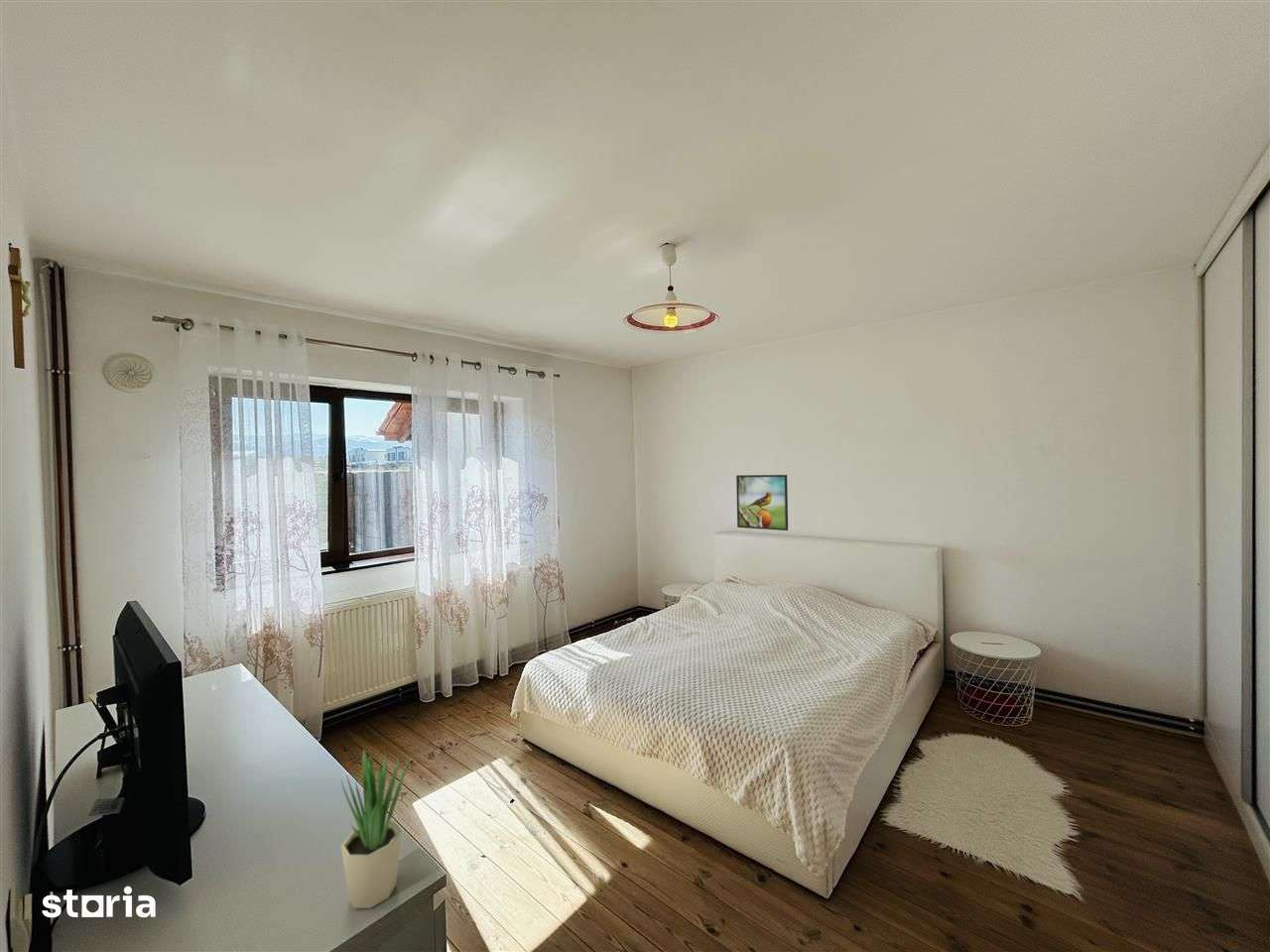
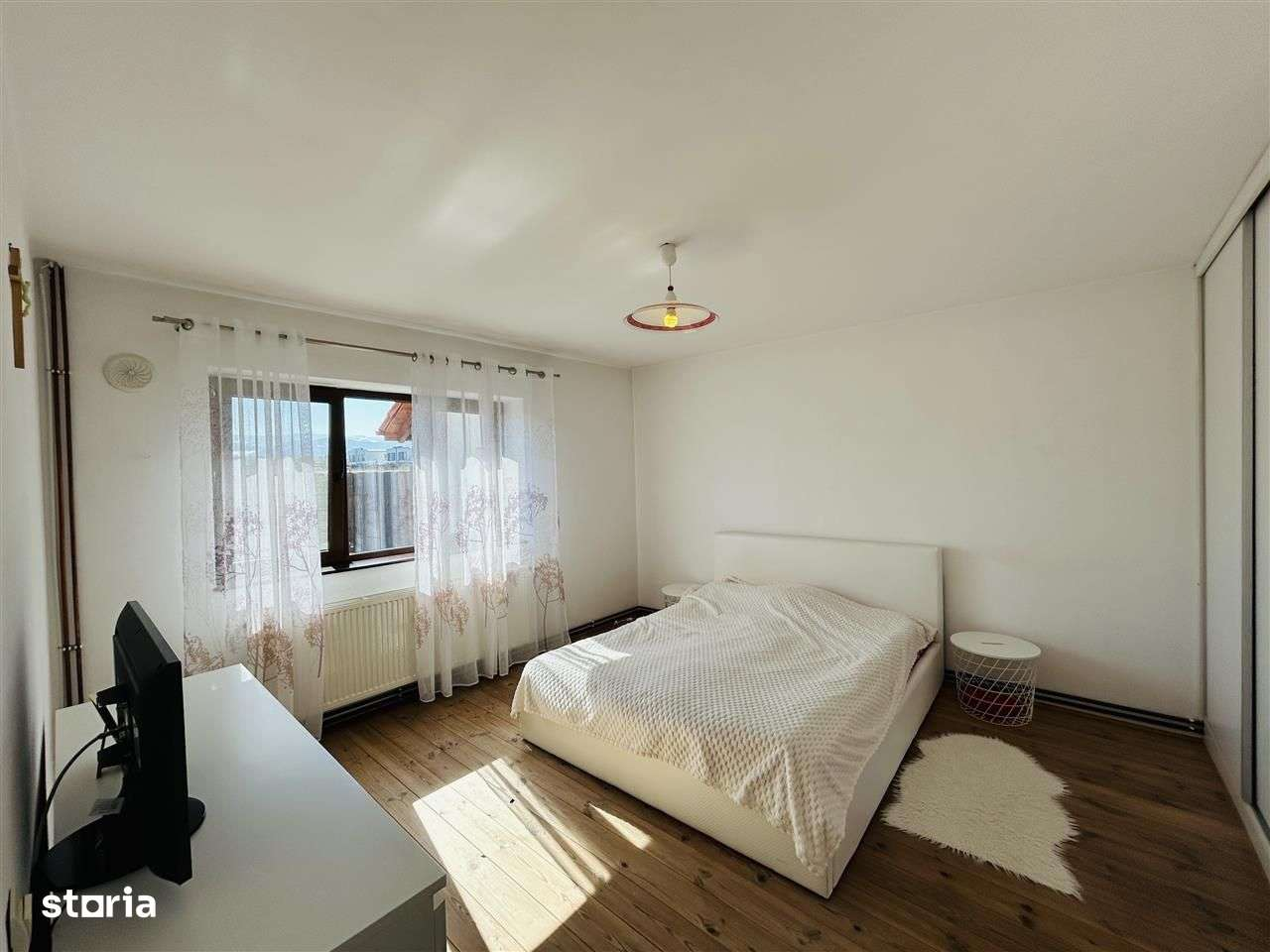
- potted plant [340,744,411,909]
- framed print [735,474,789,532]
